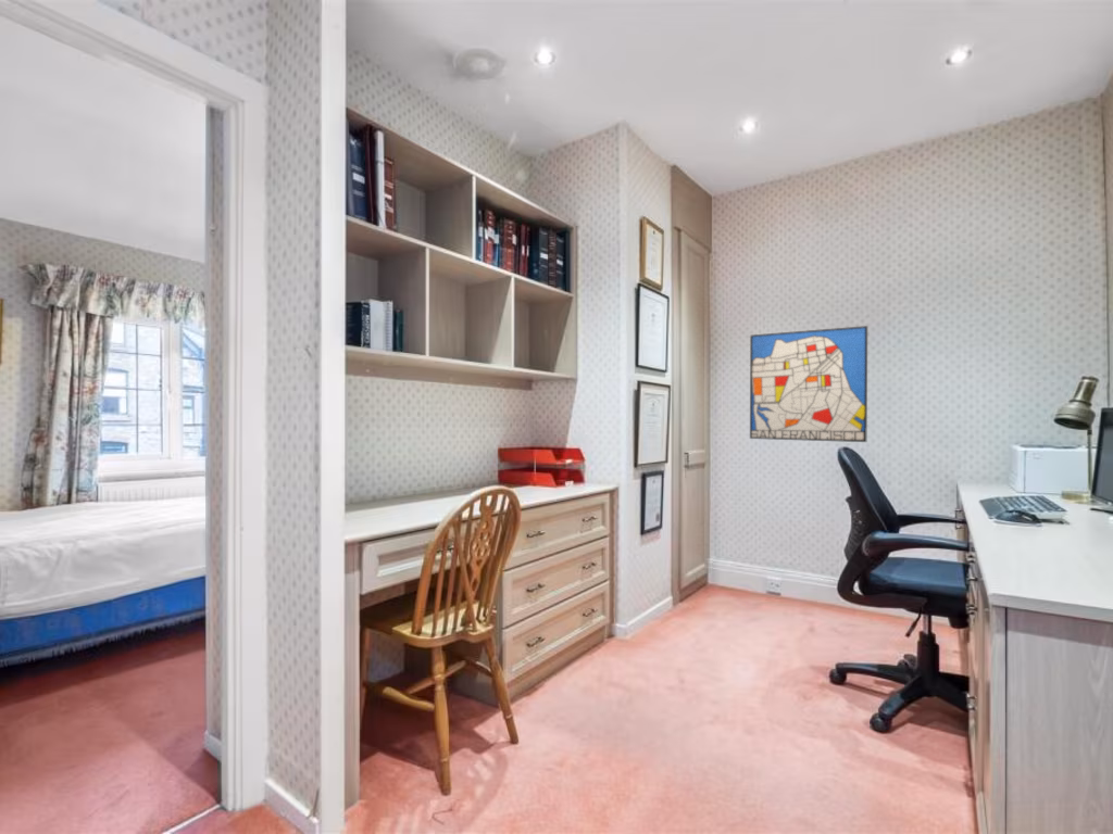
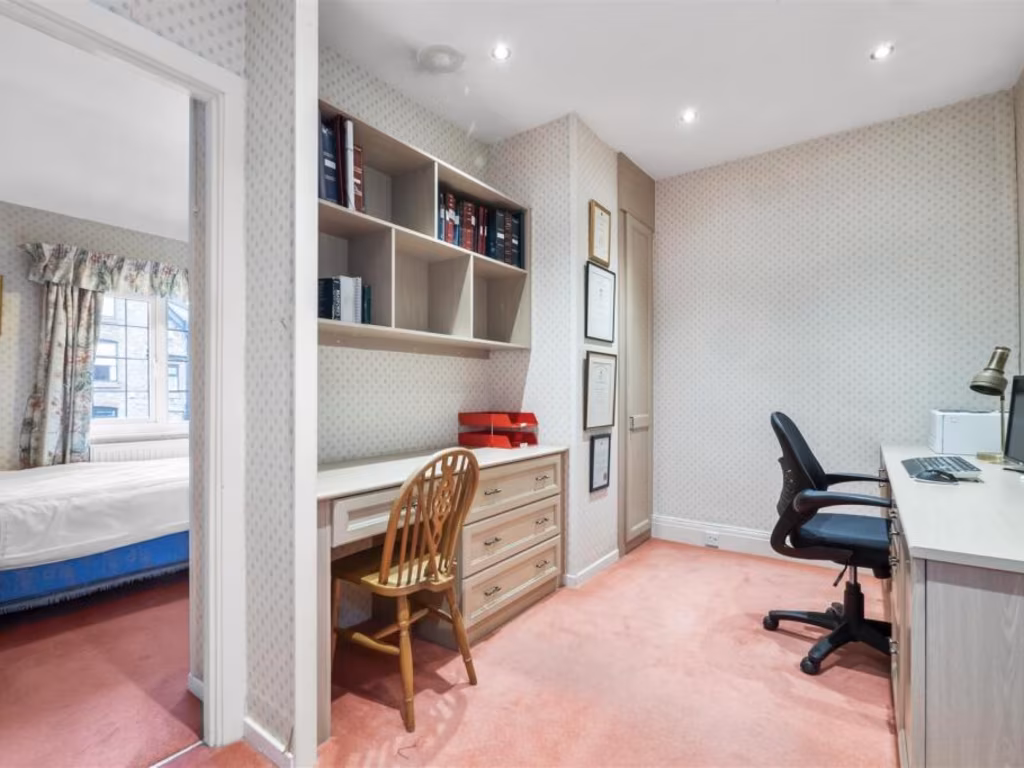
- wall art [749,325,868,443]
